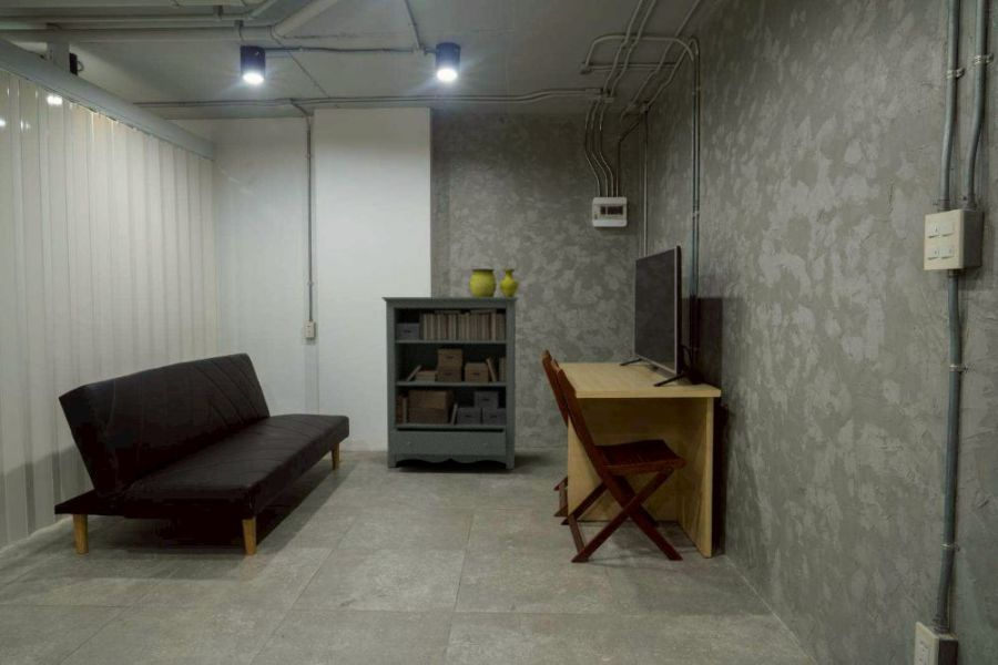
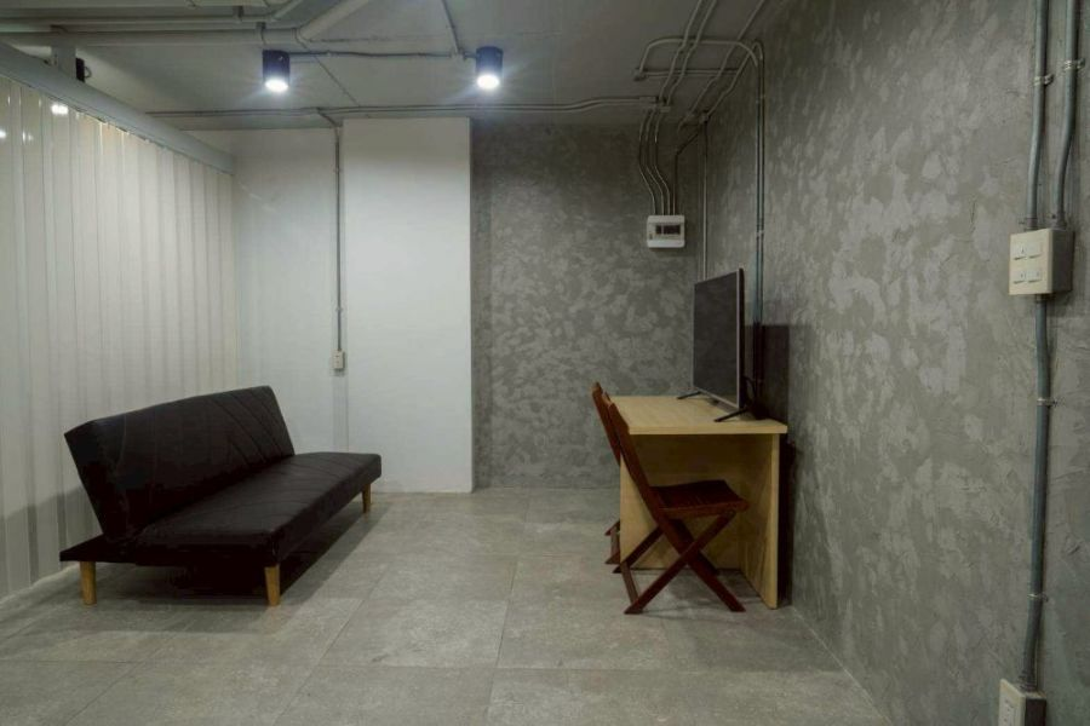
- bookshelf [380,296,520,470]
- decorative vase [469,268,520,297]
